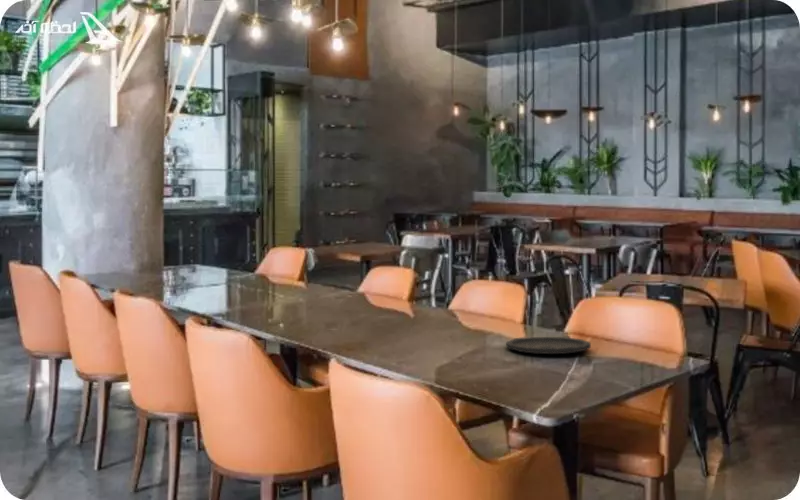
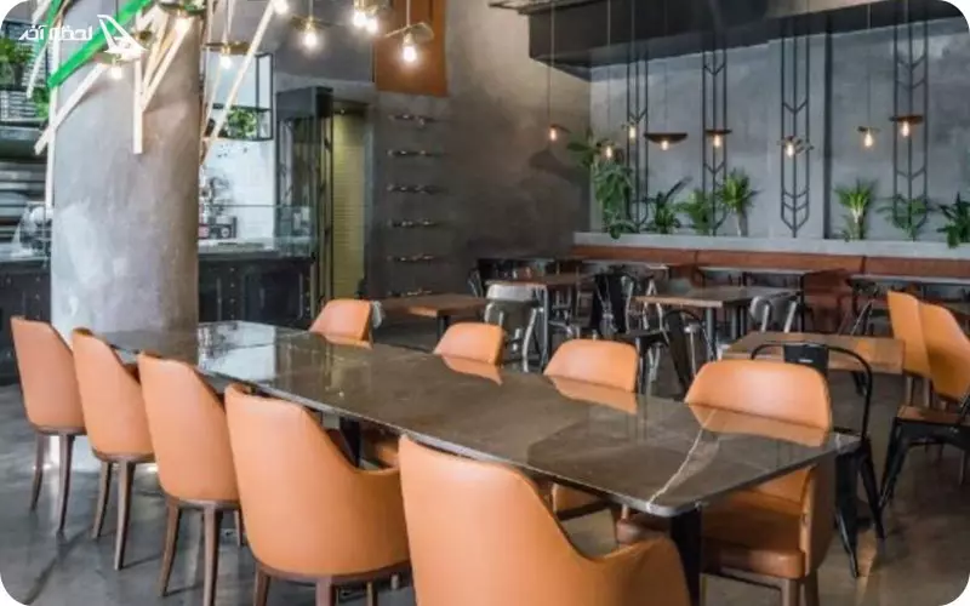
- plate [505,336,592,355]
